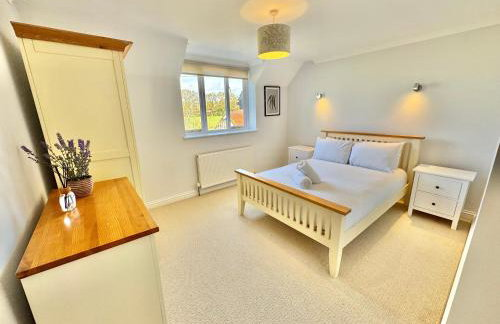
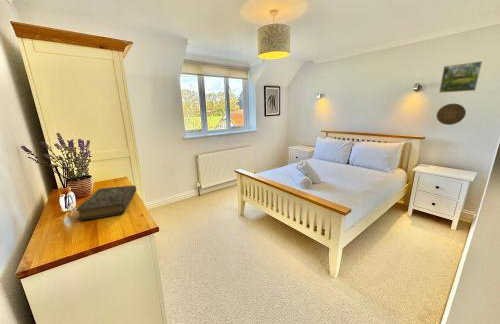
+ book [75,185,137,221]
+ decorative plate [436,103,467,126]
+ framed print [438,60,483,94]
